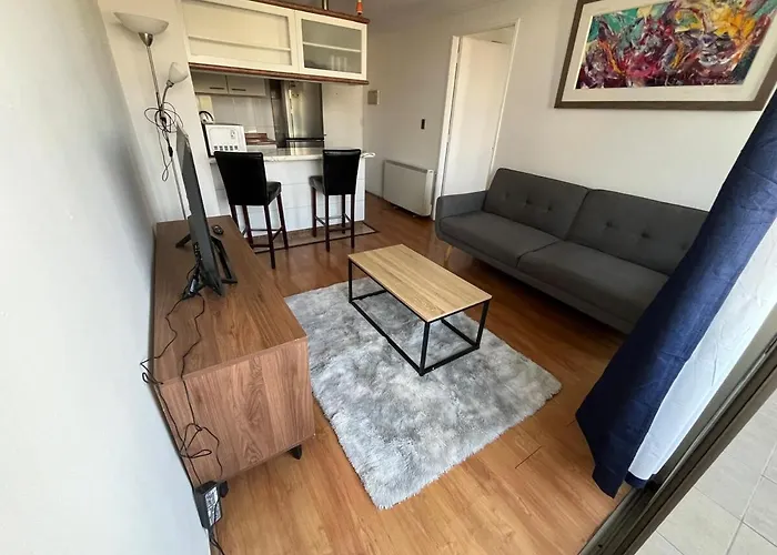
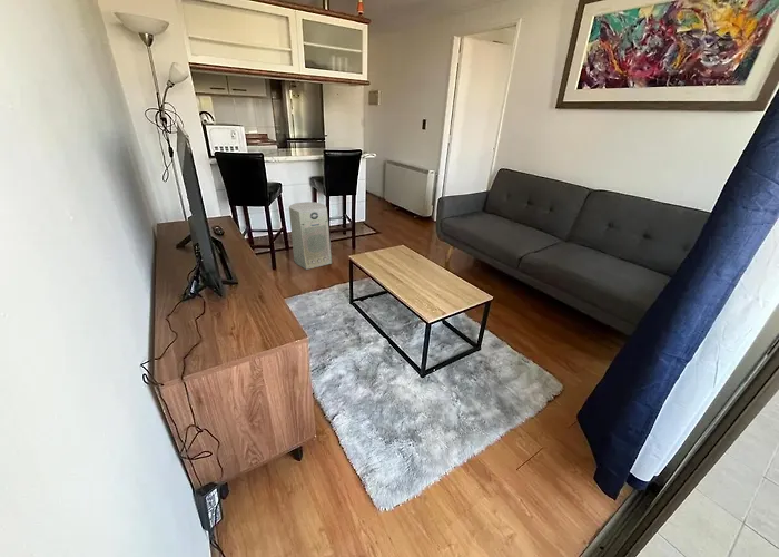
+ fan [288,201,333,271]
